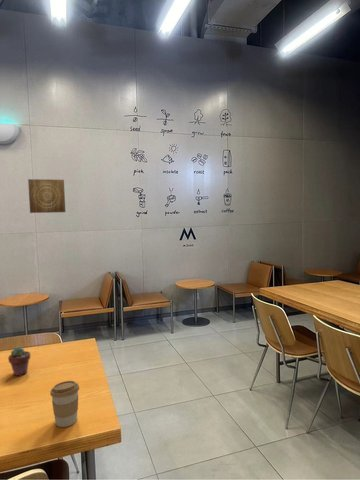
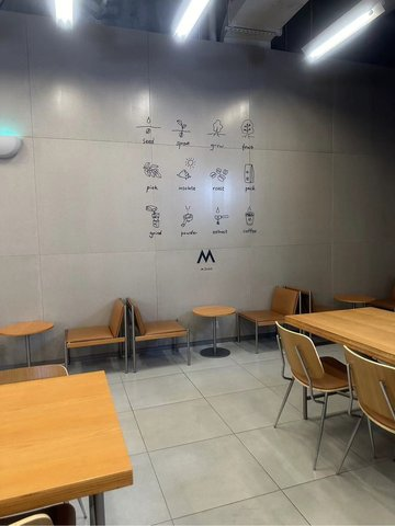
- coffee cup [49,380,80,428]
- wall art [27,178,66,214]
- potted succulent [7,346,31,377]
